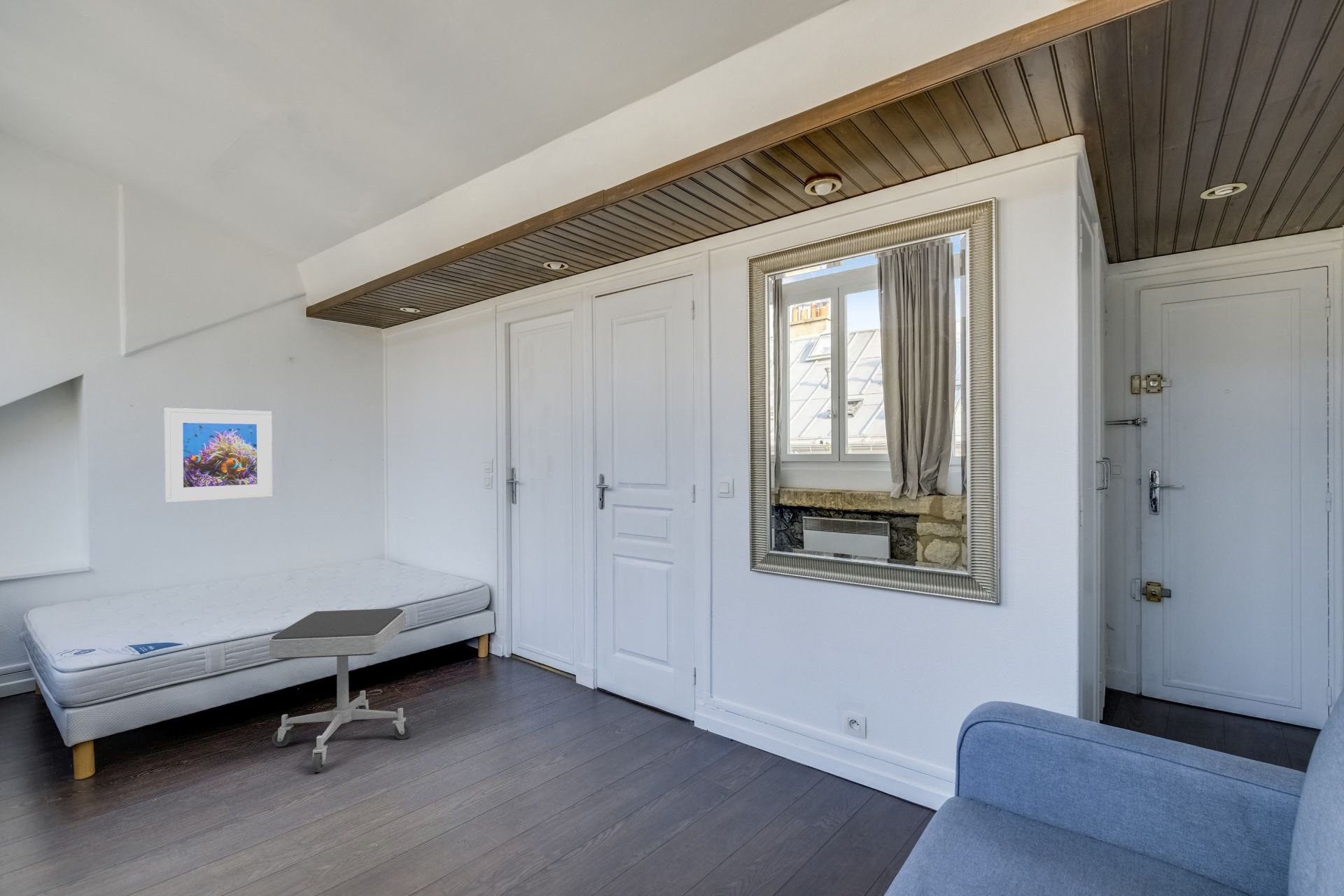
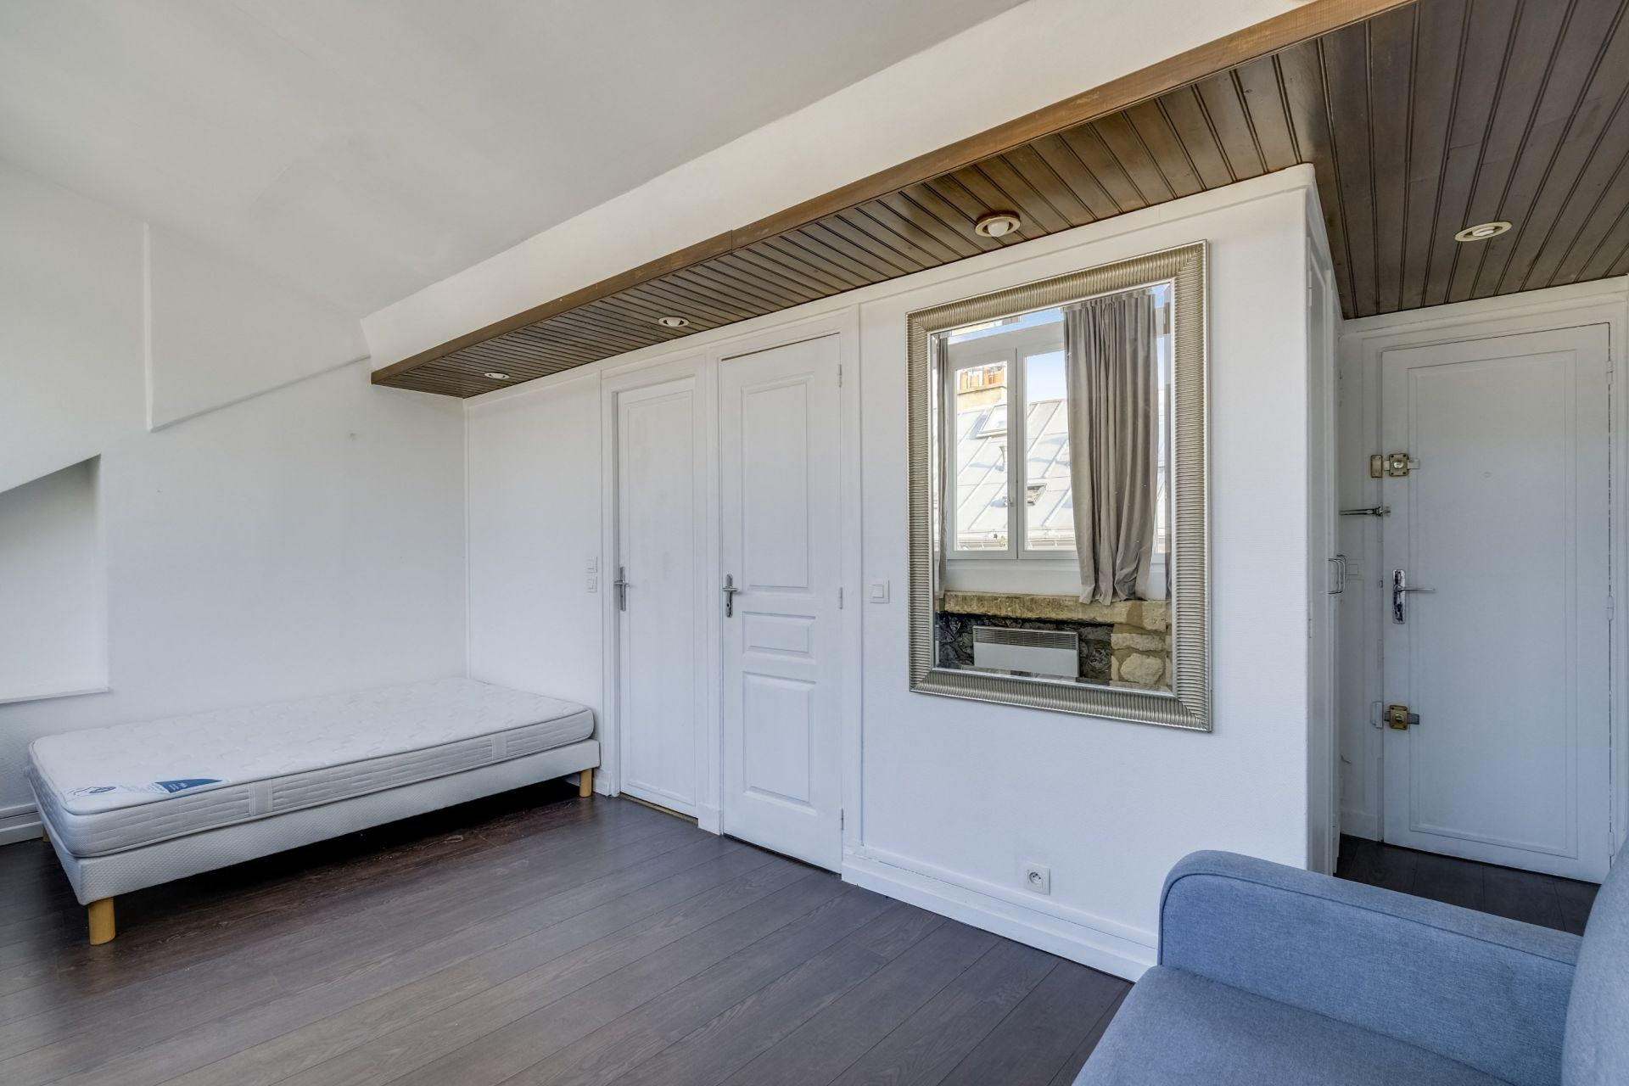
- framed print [164,407,273,503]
- stool [269,608,413,773]
